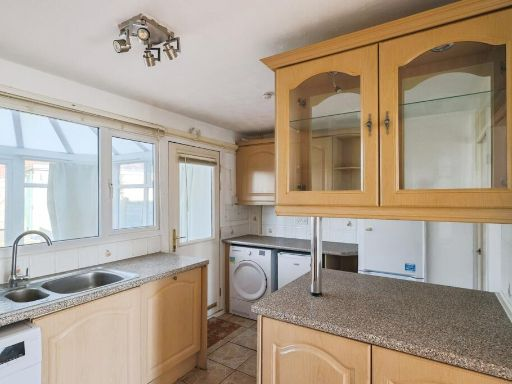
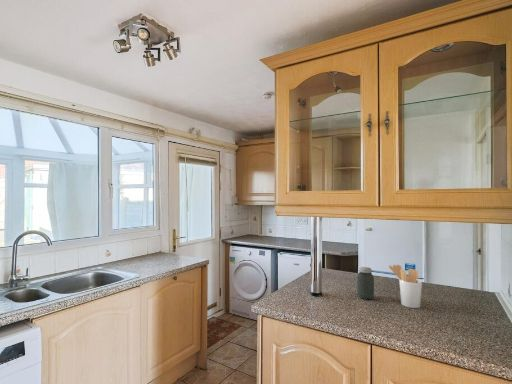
+ jar [356,266,375,300]
+ utensil holder [388,264,423,309]
